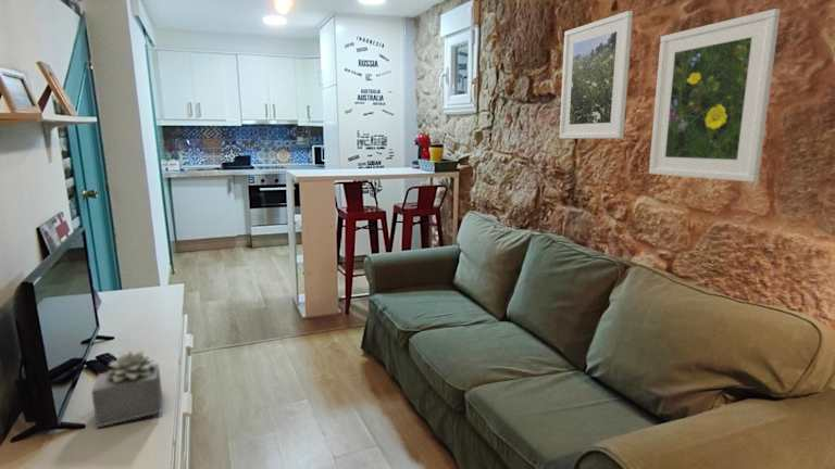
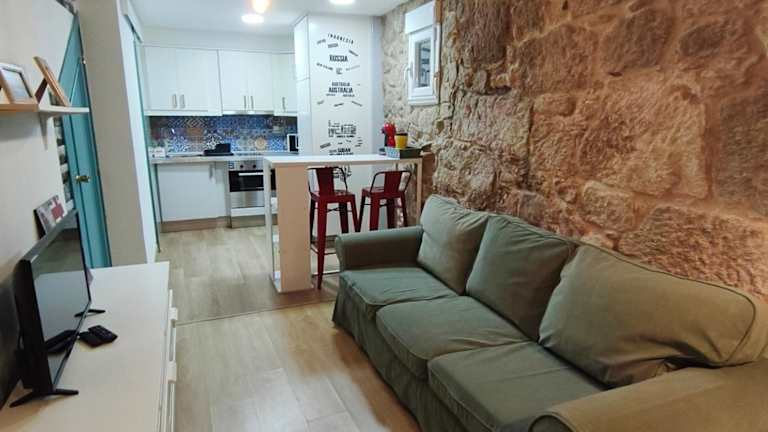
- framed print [648,8,782,183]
- succulent plant [90,350,163,428]
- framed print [558,10,634,140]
